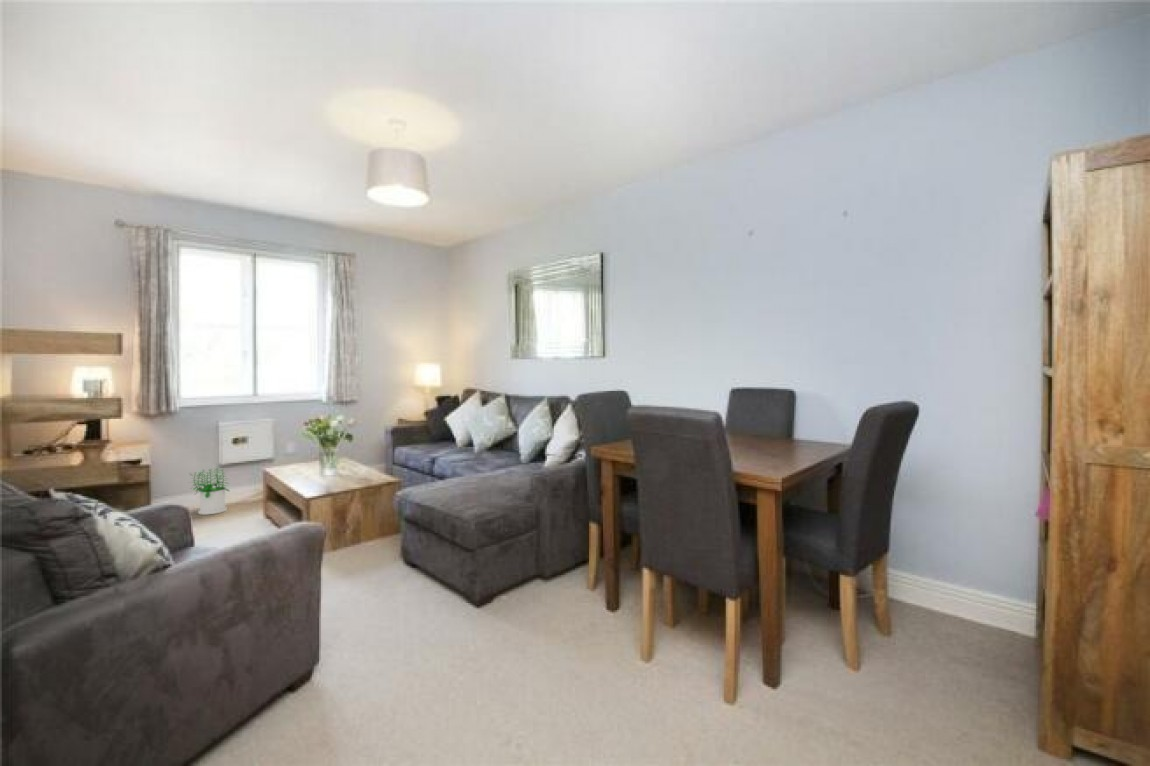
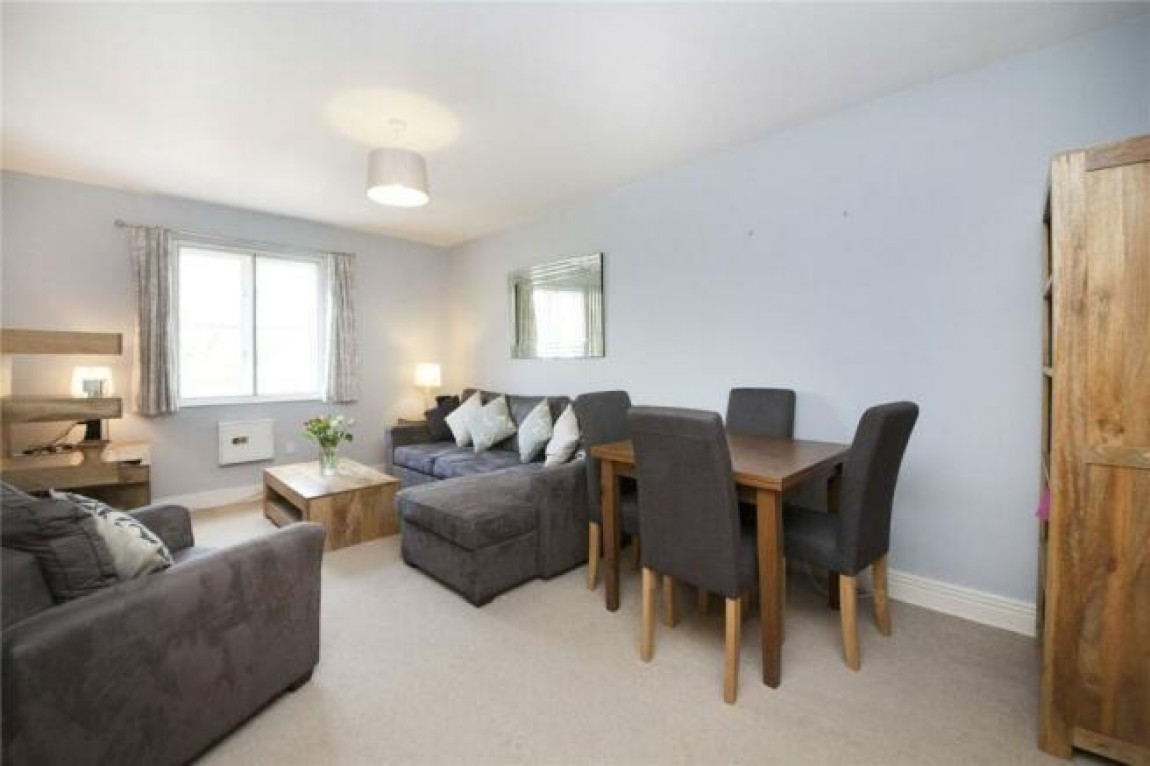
- potted plant [188,467,231,516]
